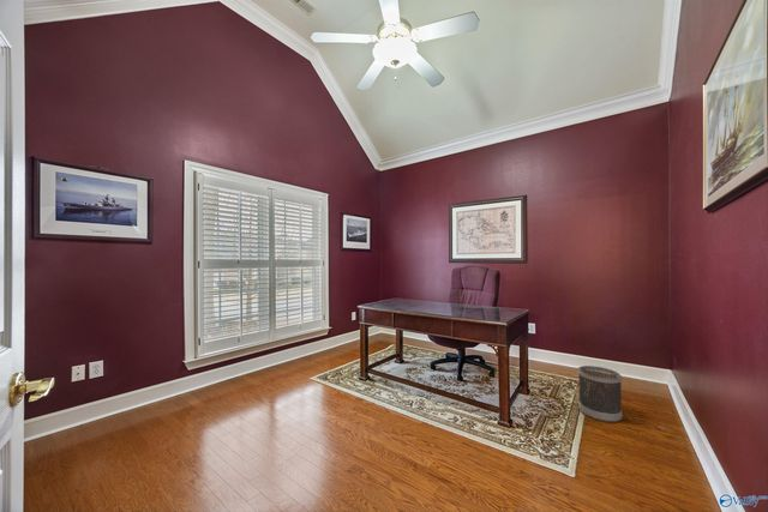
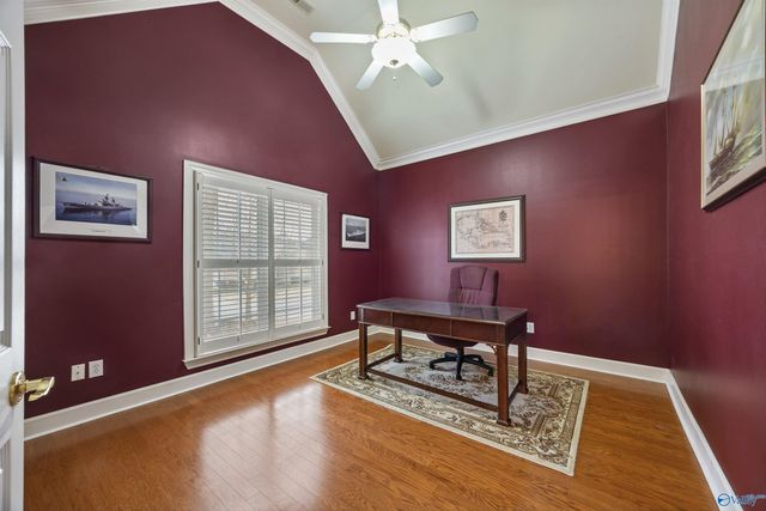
- wastebasket [577,365,623,423]
